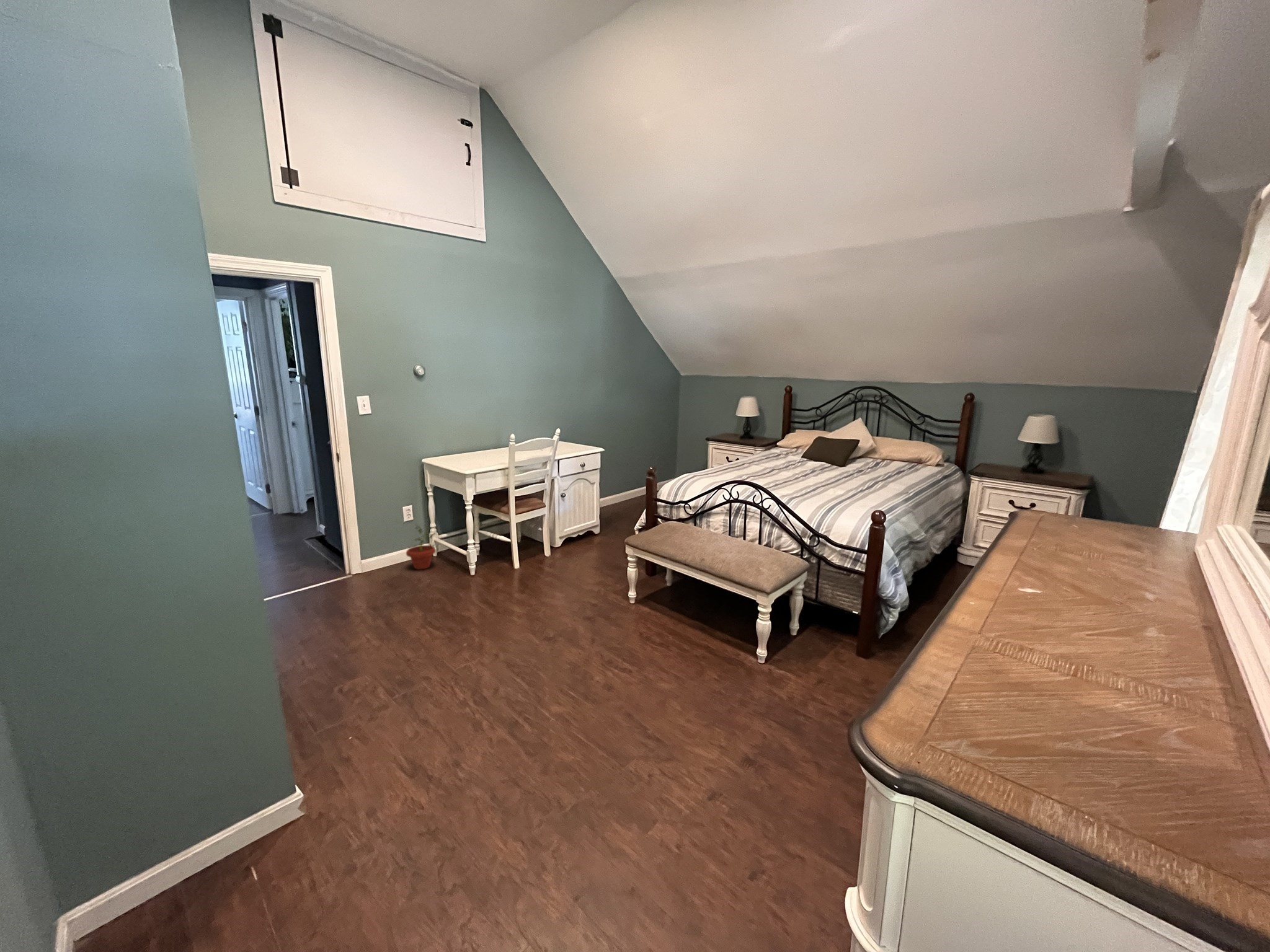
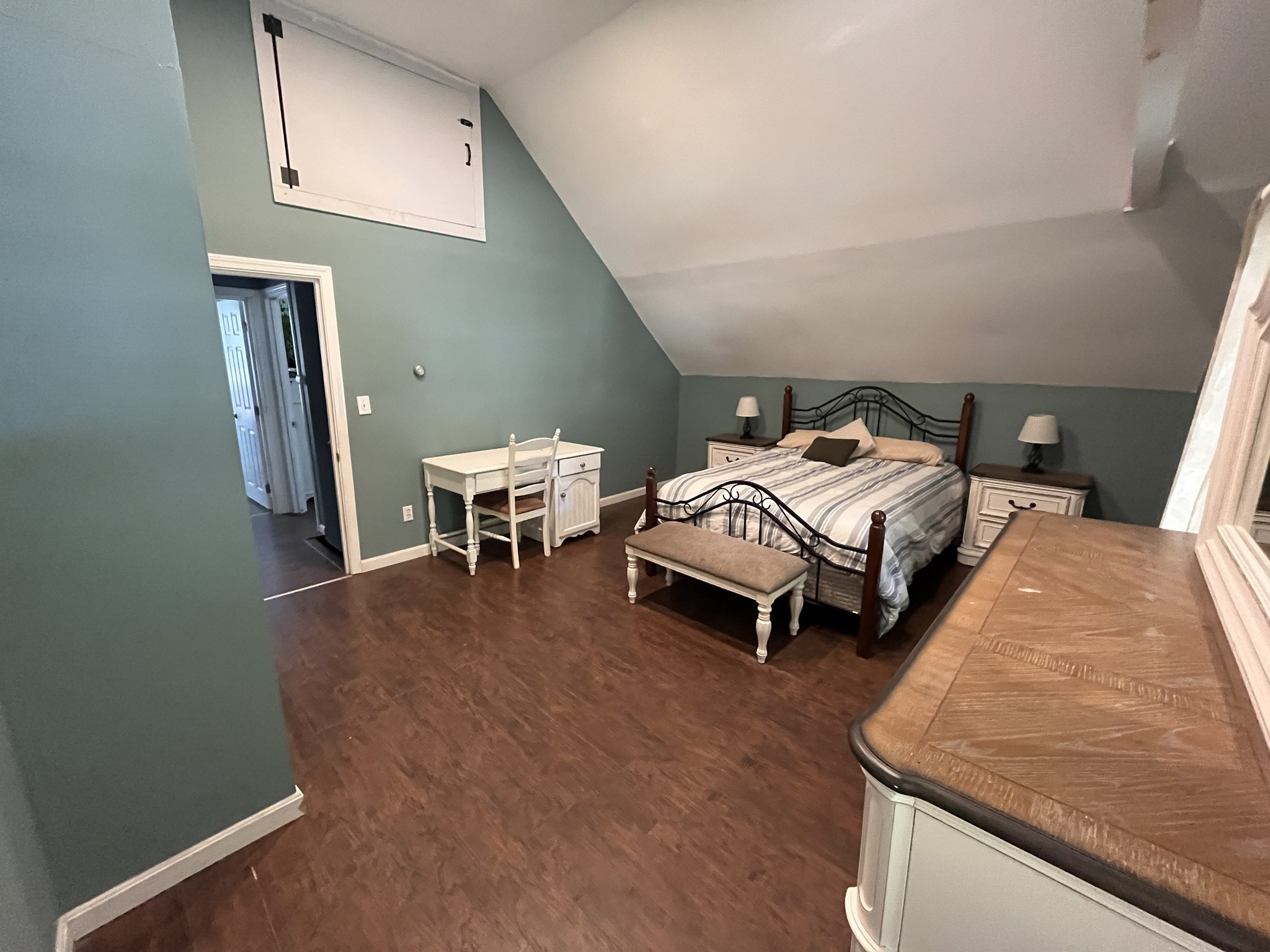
- potted plant [406,524,437,570]
